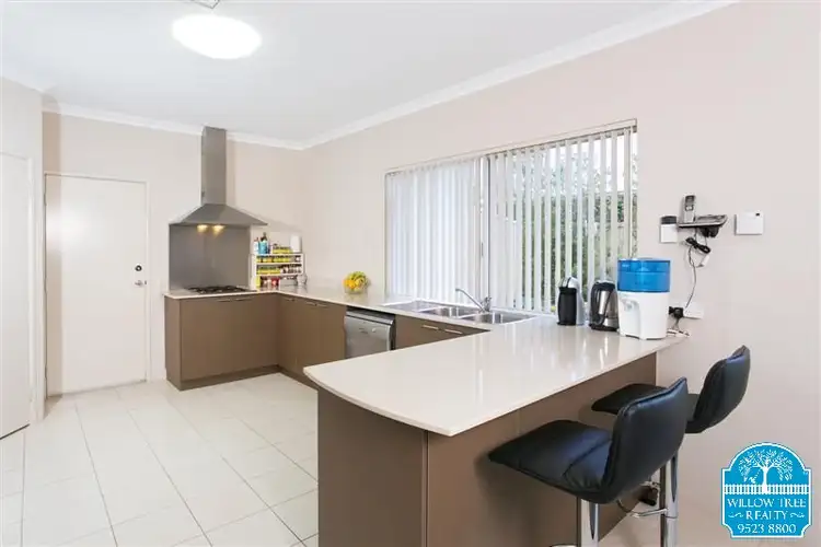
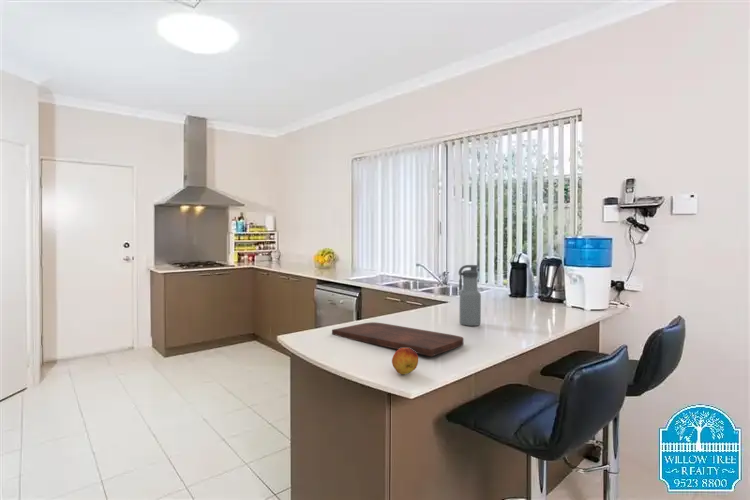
+ water bottle [458,264,482,327]
+ fruit [391,348,419,375]
+ cutting board [331,321,464,357]
